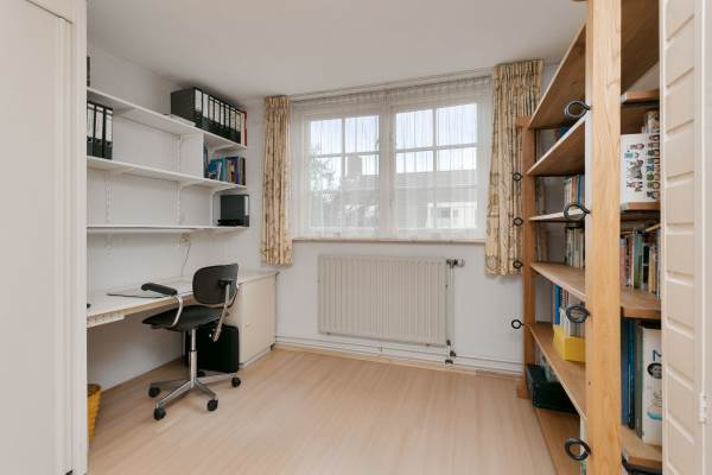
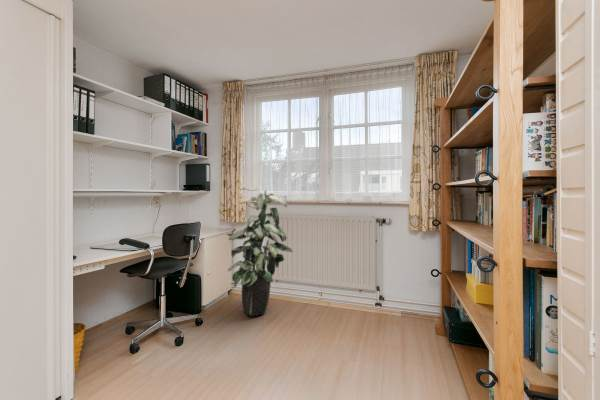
+ indoor plant [226,186,293,317]
